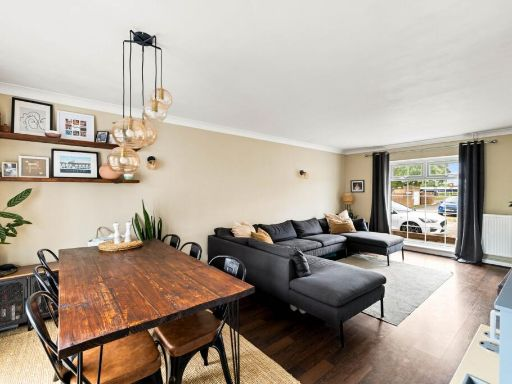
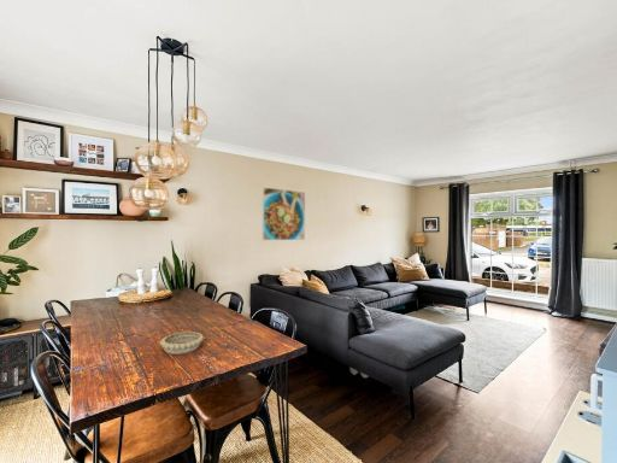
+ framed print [262,187,306,241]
+ decorative bowl [159,330,205,356]
